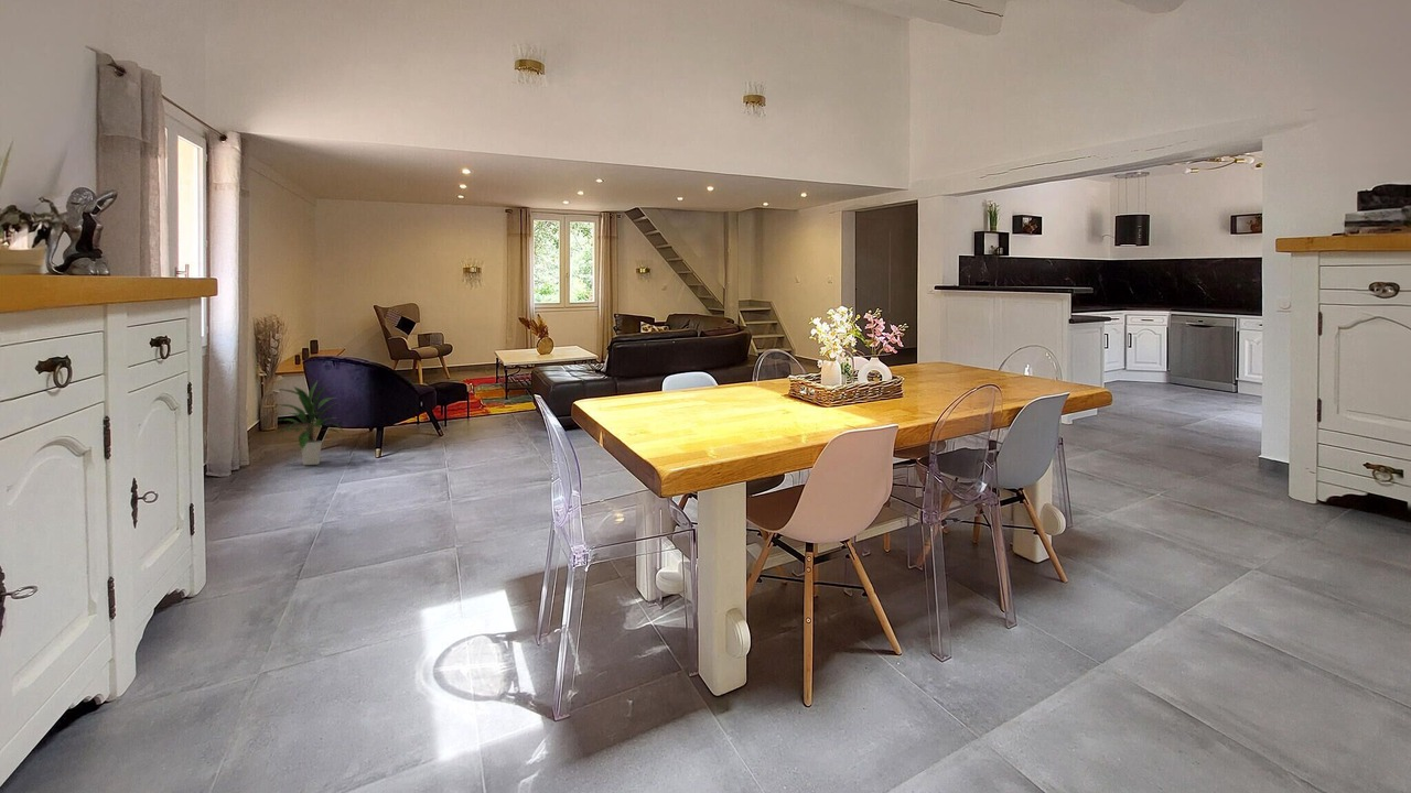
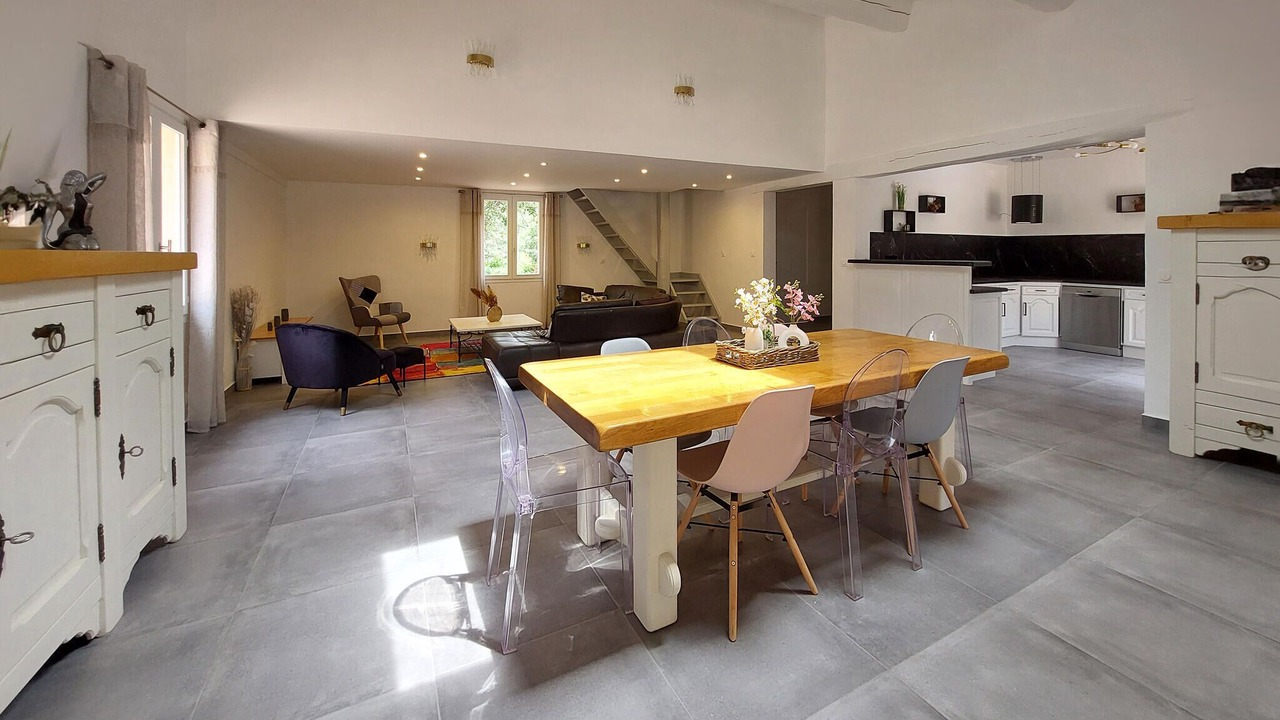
- indoor plant [272,380,346,466]
